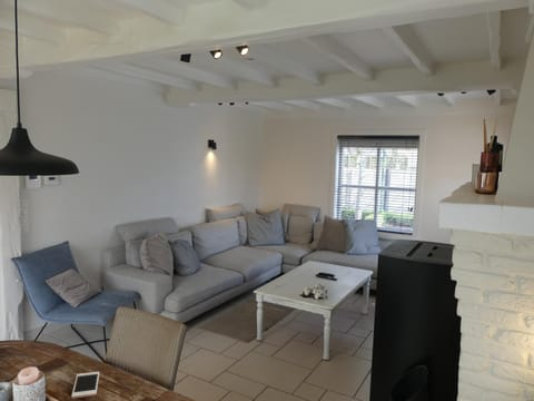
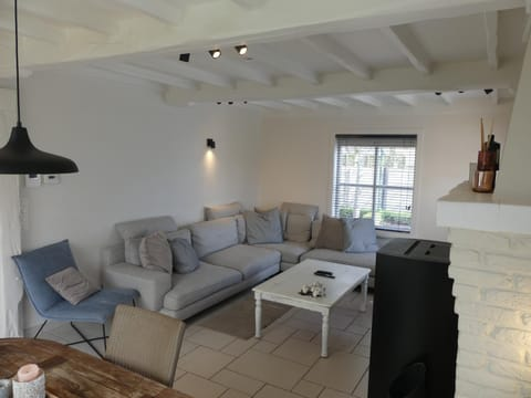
- cell phone [70,371,100,400]
